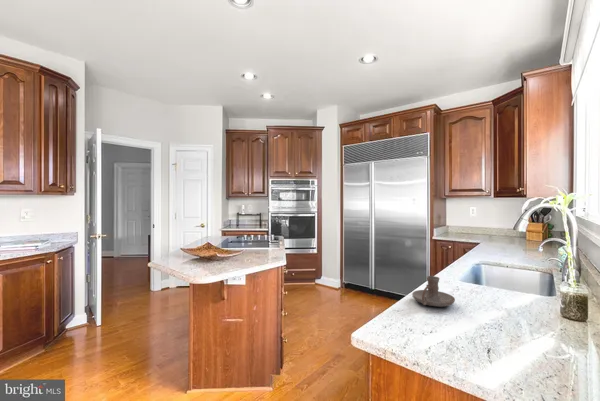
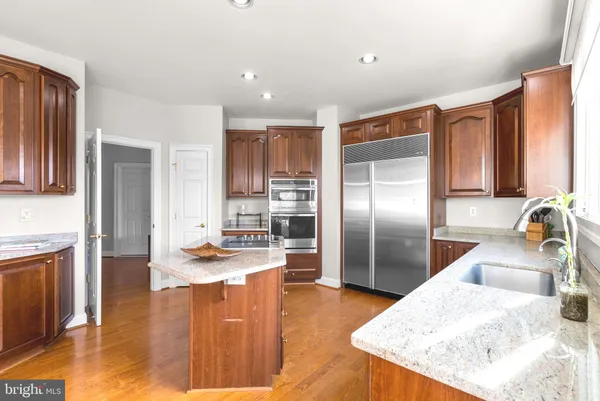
- candle holder [411,275,456,308]
